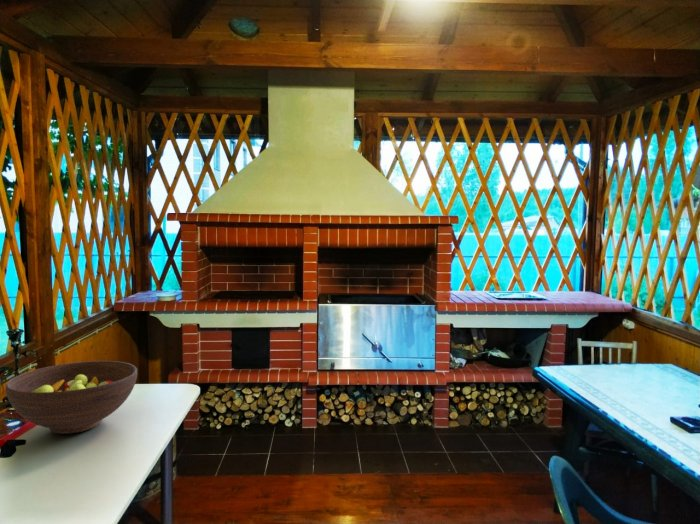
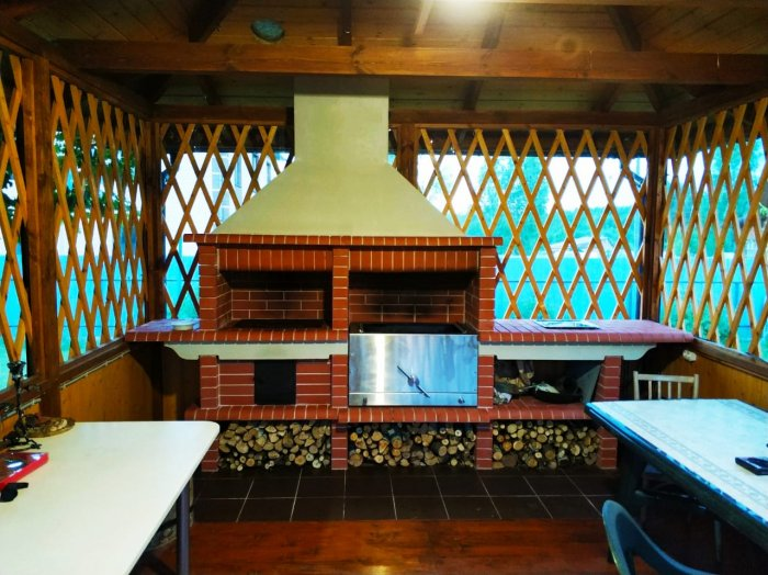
- fruit bowl [5,360,138,435]
